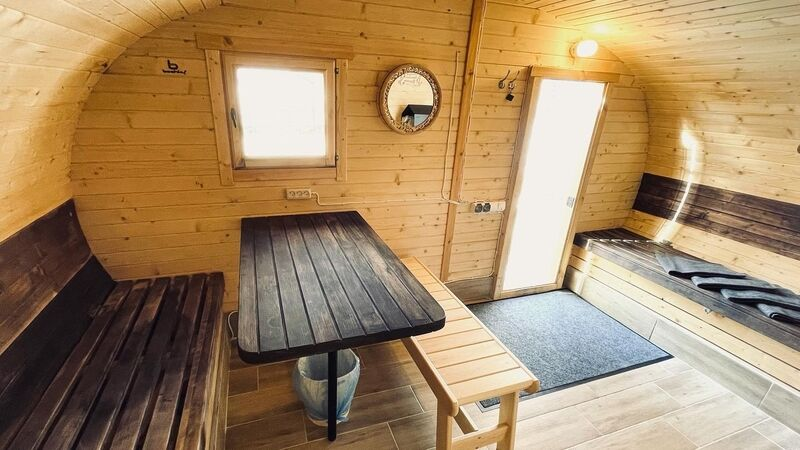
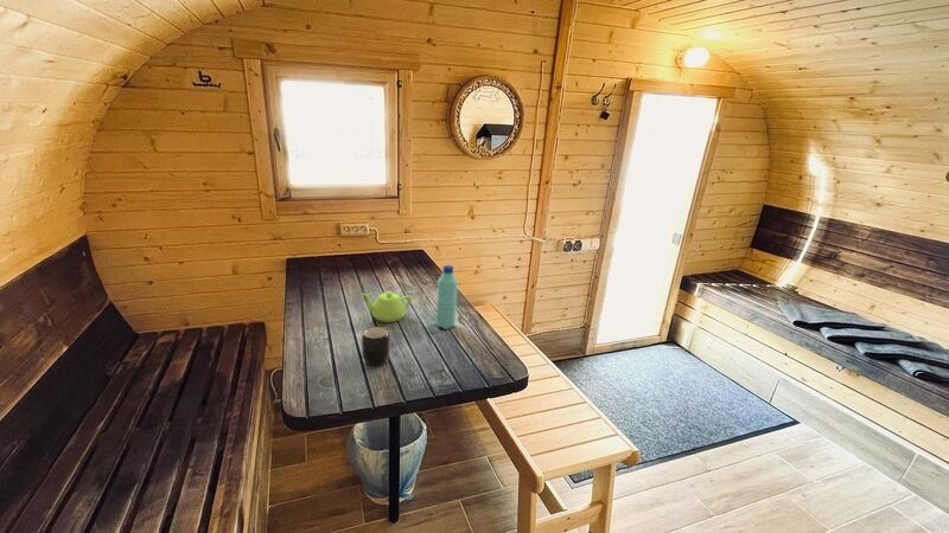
+ water bottle [435,264,458,330]
+ teapot [362,290,413,323]
+ mug [361,326,390,367]
